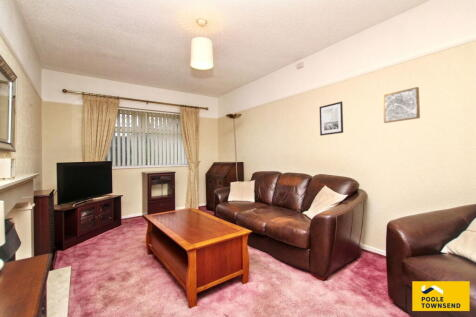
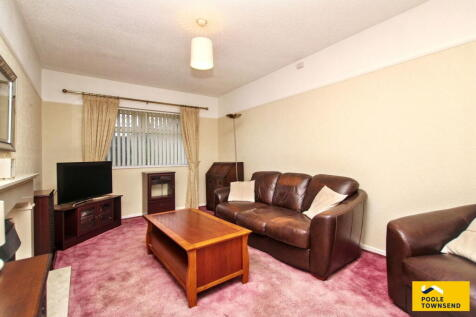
- wall art [382,86,421,124]
- wall art [319,100,344,136]
